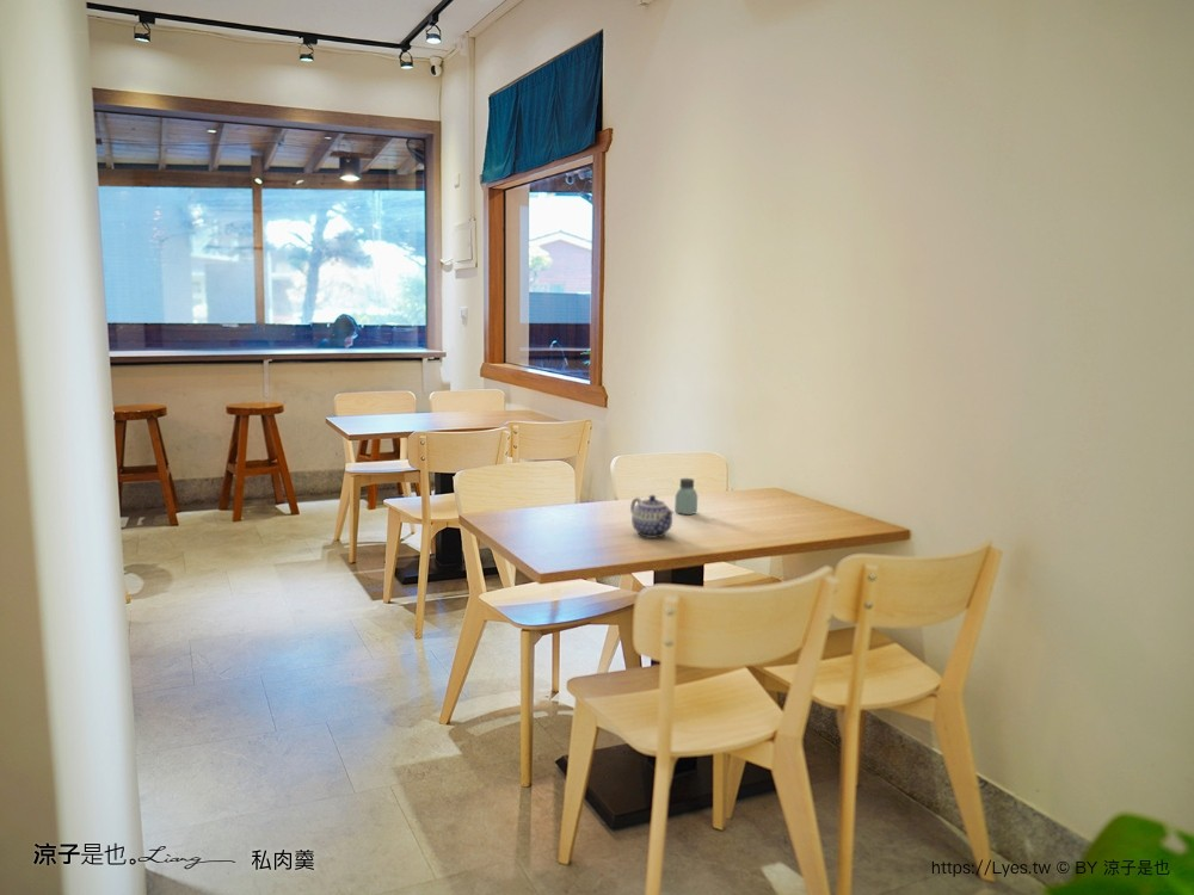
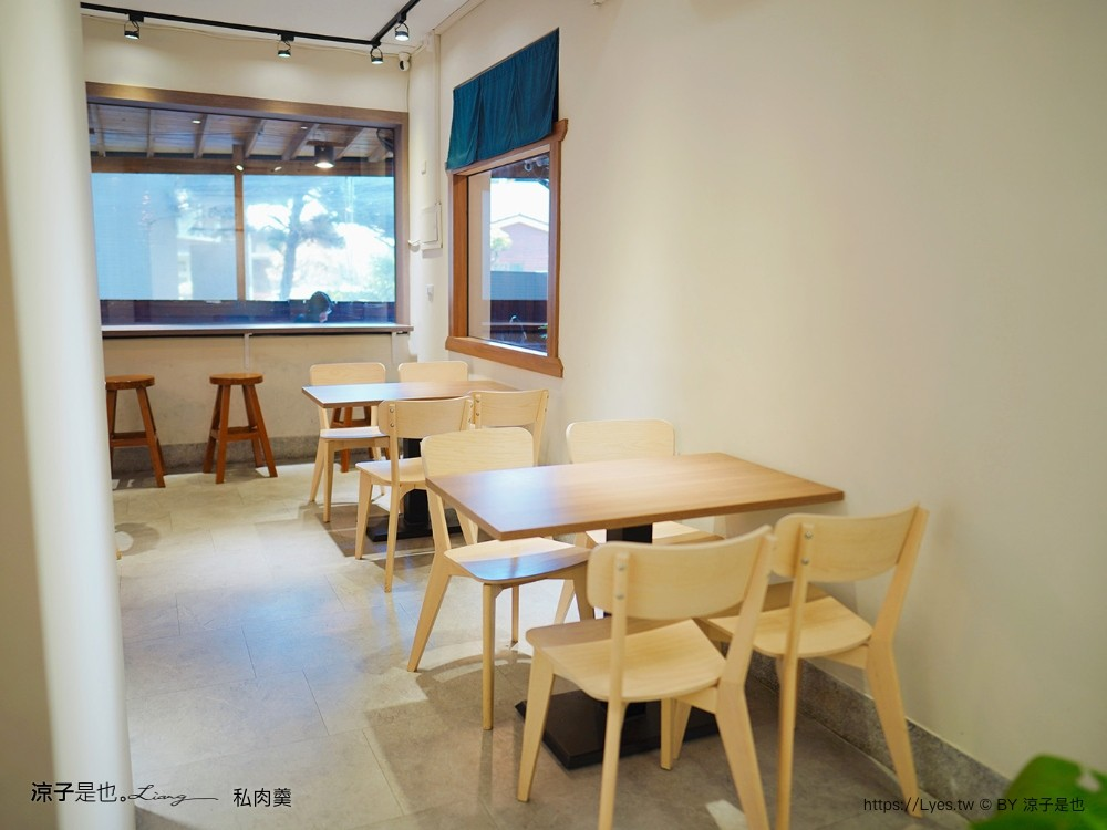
- saltshaker [673,477,698,516]
- teapot [629,494,675,539]
